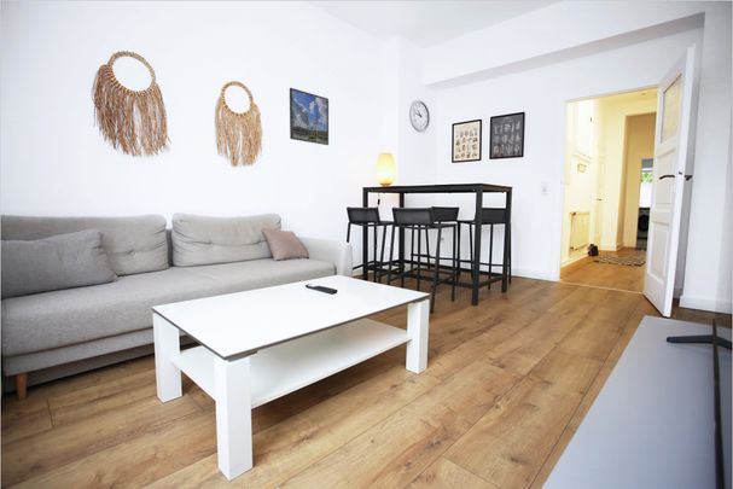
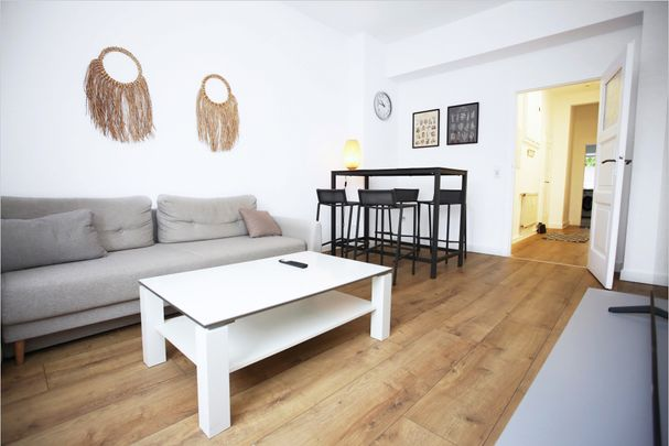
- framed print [289,87,330,146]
